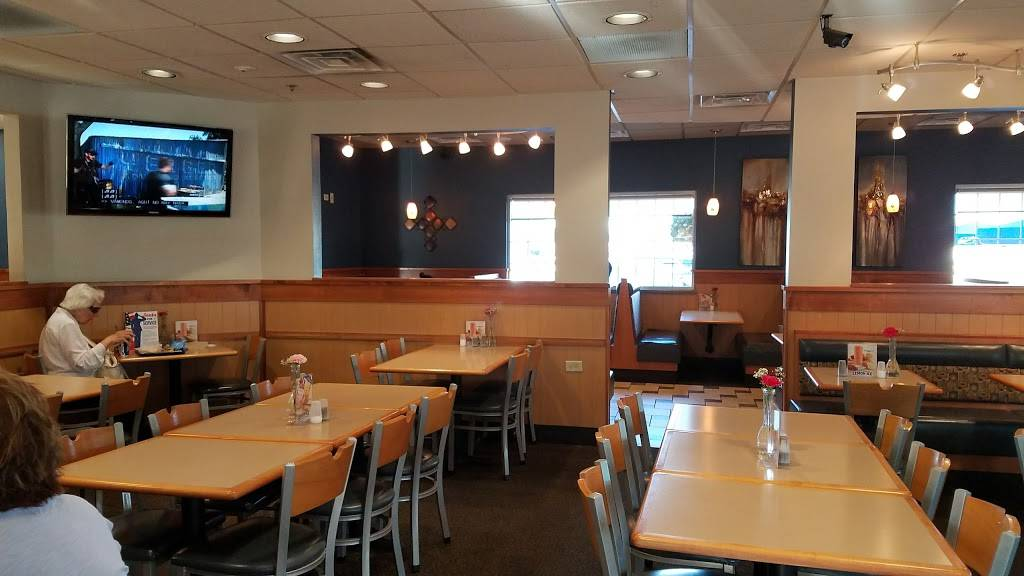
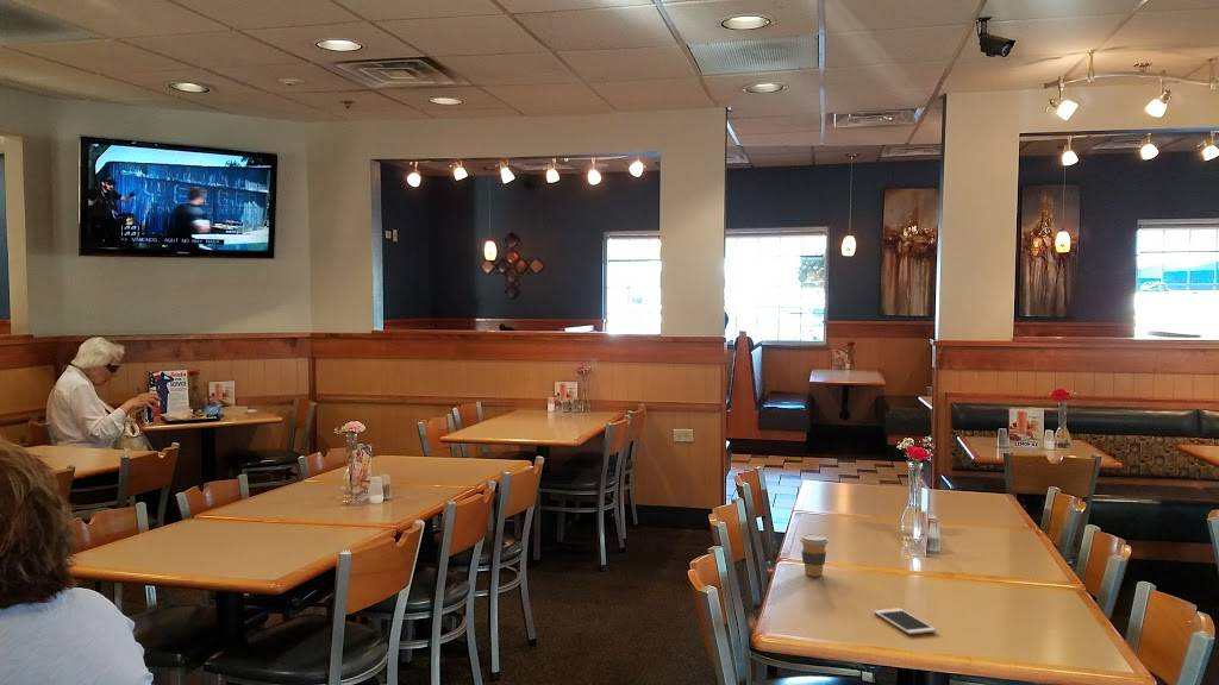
+ coffee cup [799,533,830,578]
+ cell phone [873,608,937,635]
